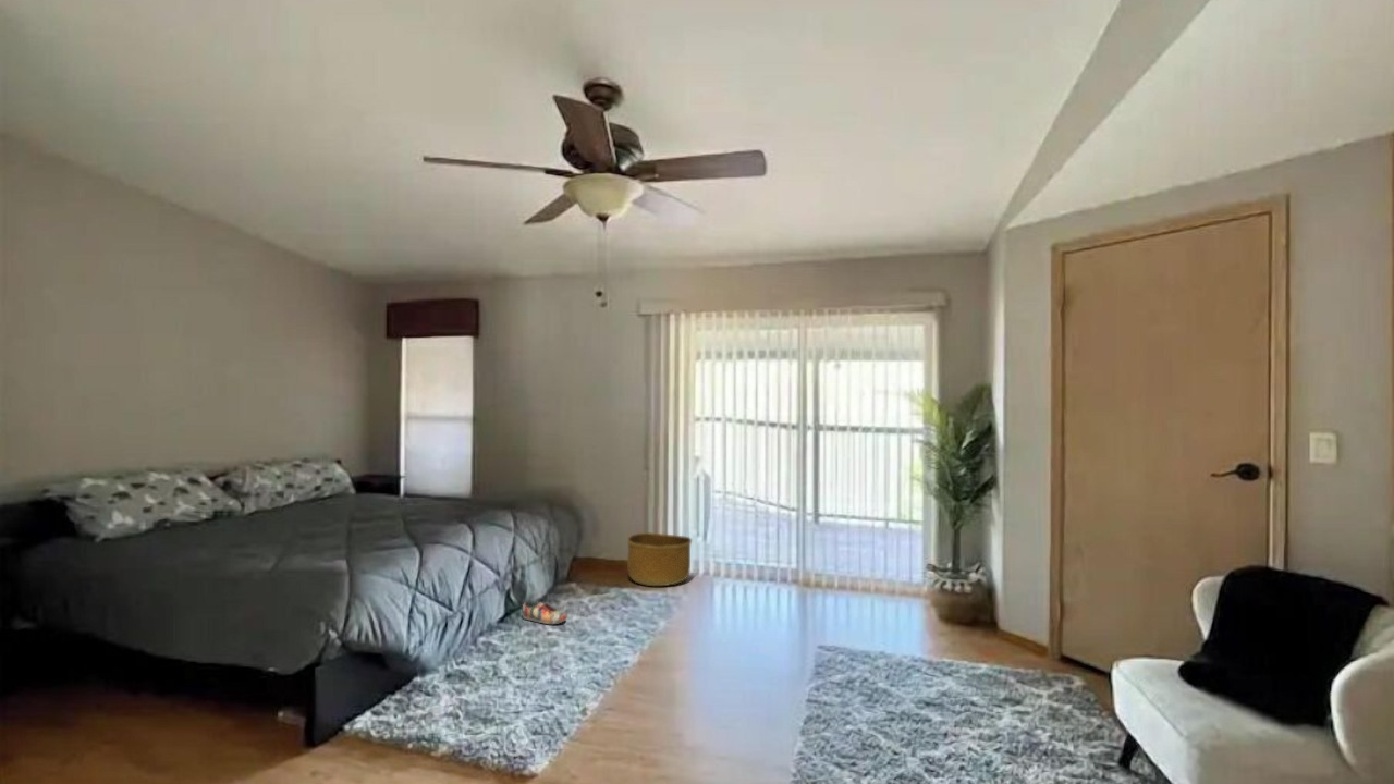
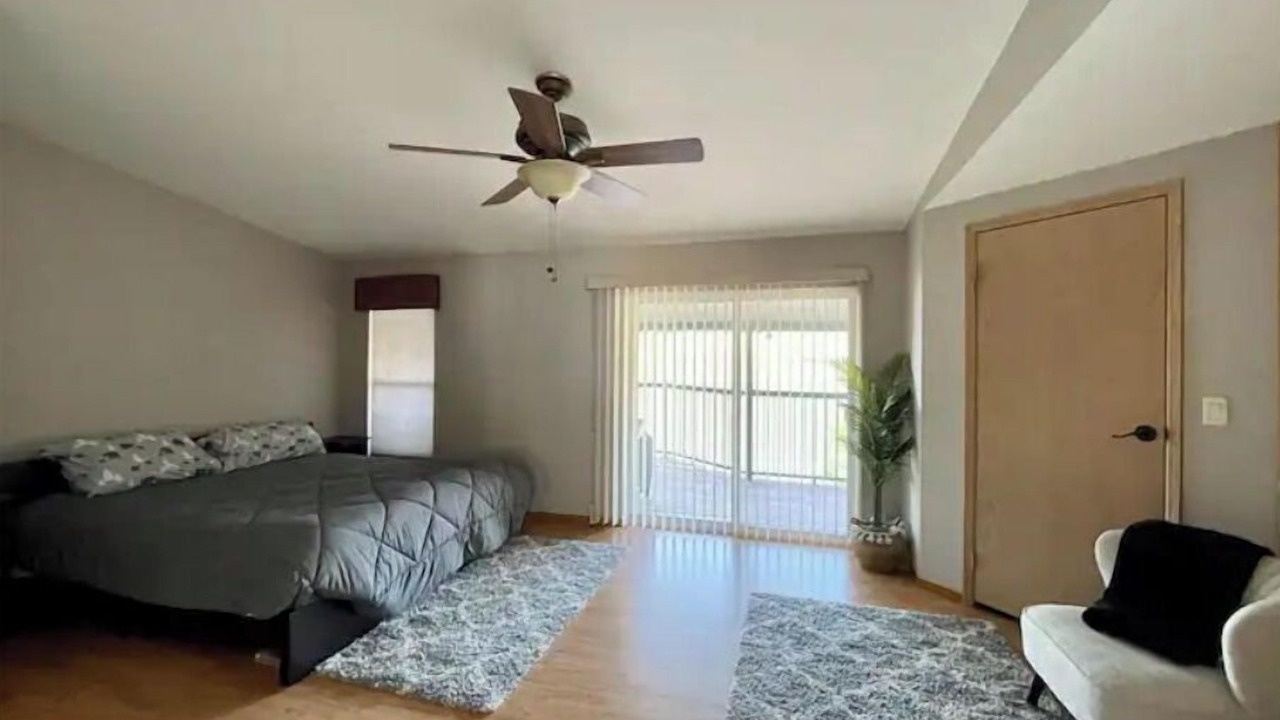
- shoe [522,600,567,625]
- basket [626,531,693,587]
